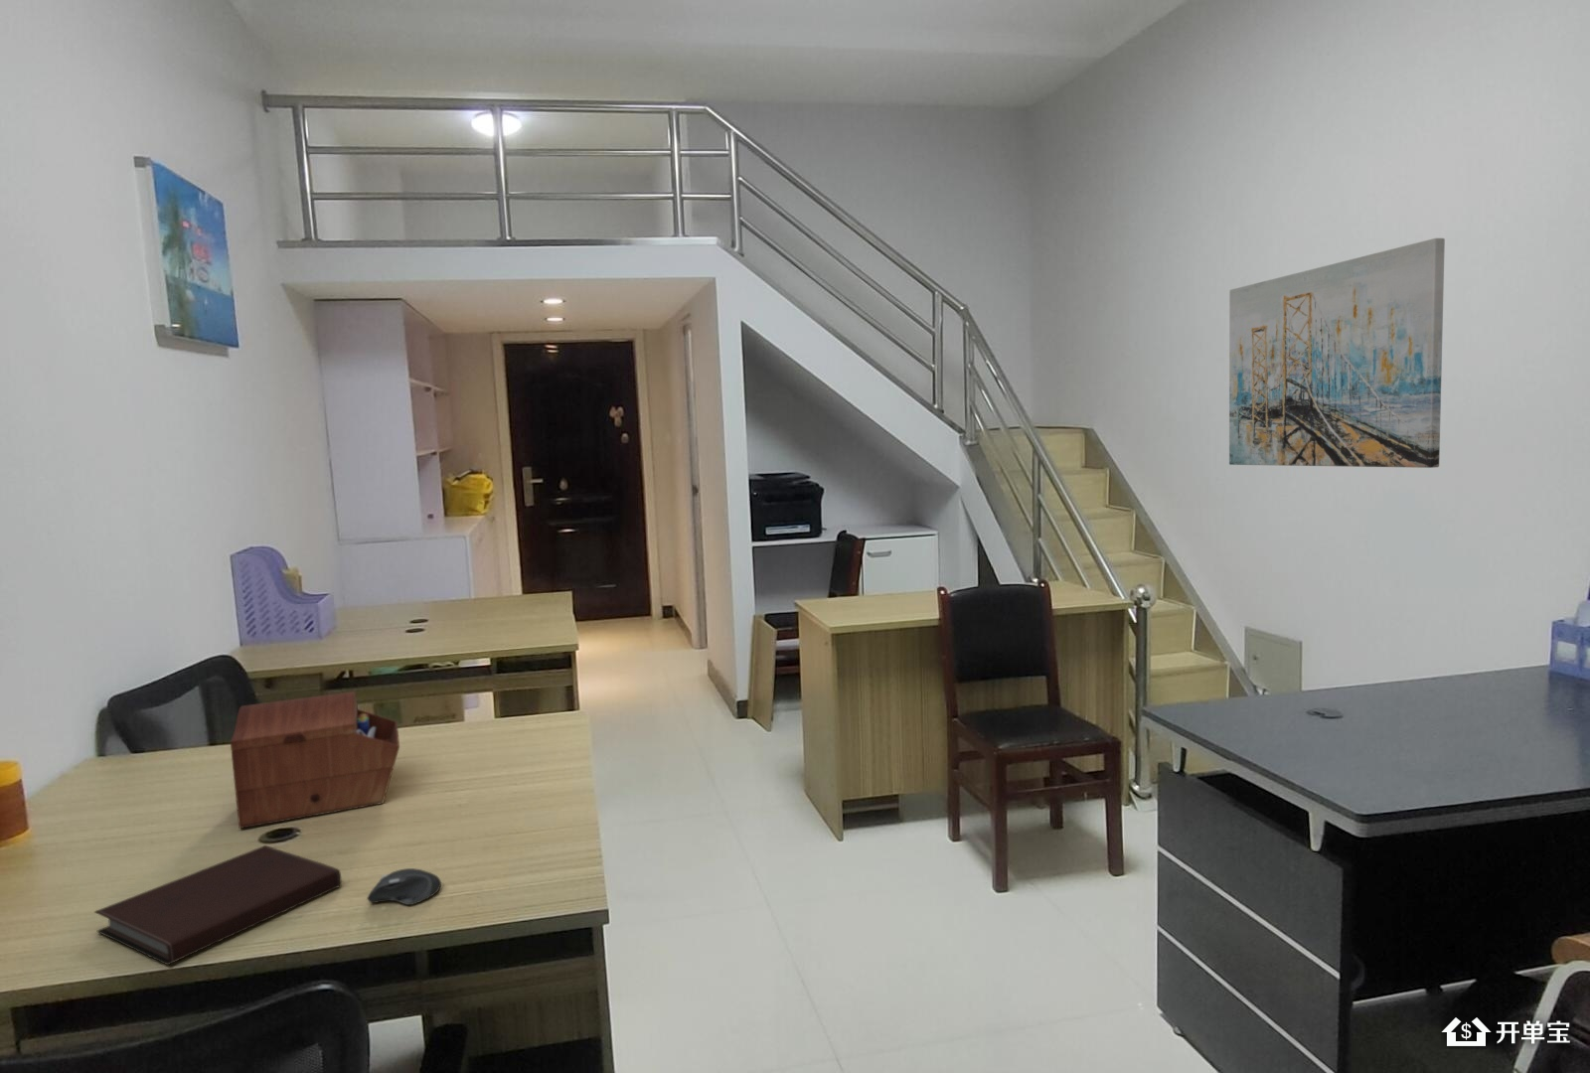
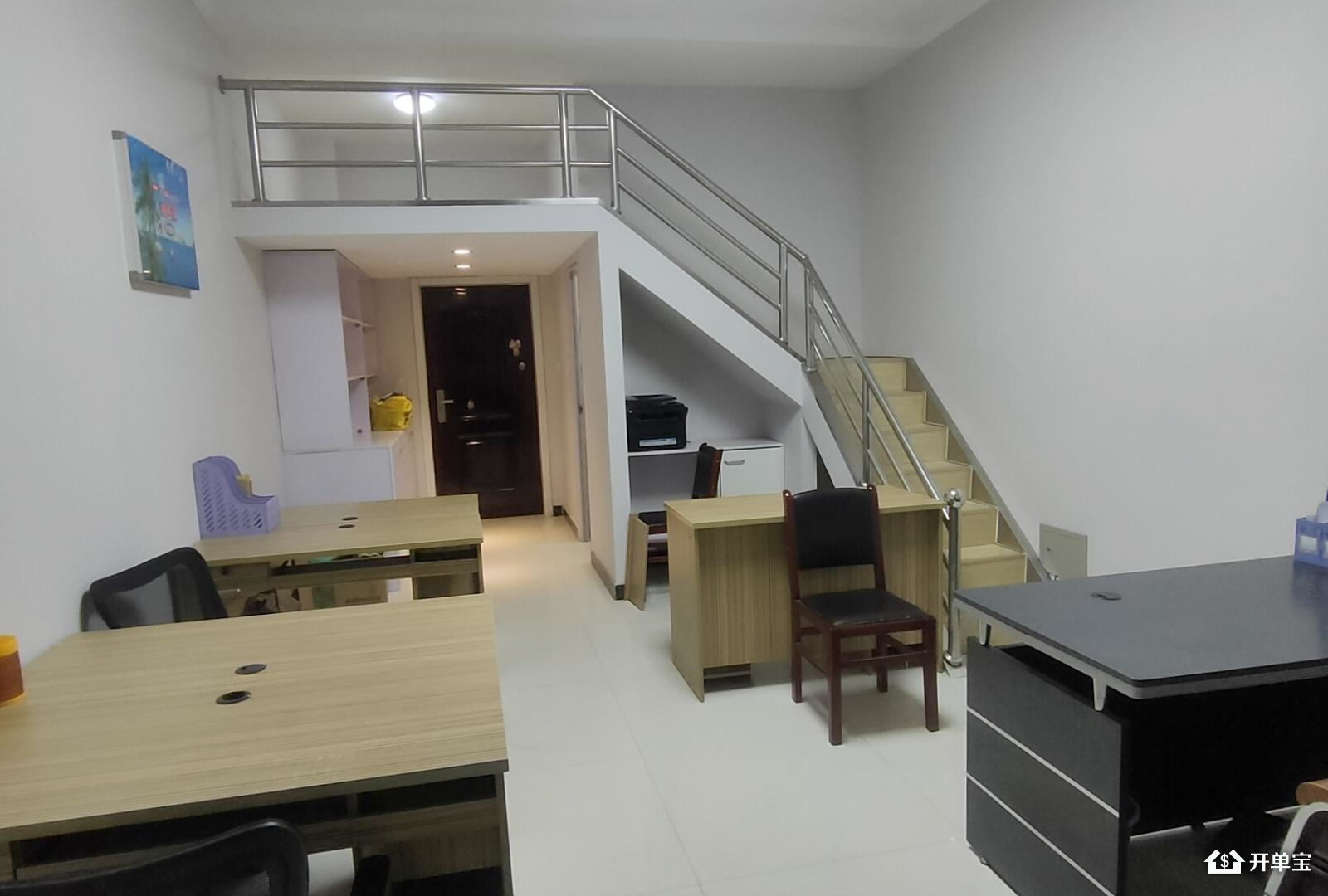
- computer mouse [365,867,442,907]
- notebook [93,844,342,965]
- sewing box [230,691,400,830]
- wall art [1228,237,1446,469]
